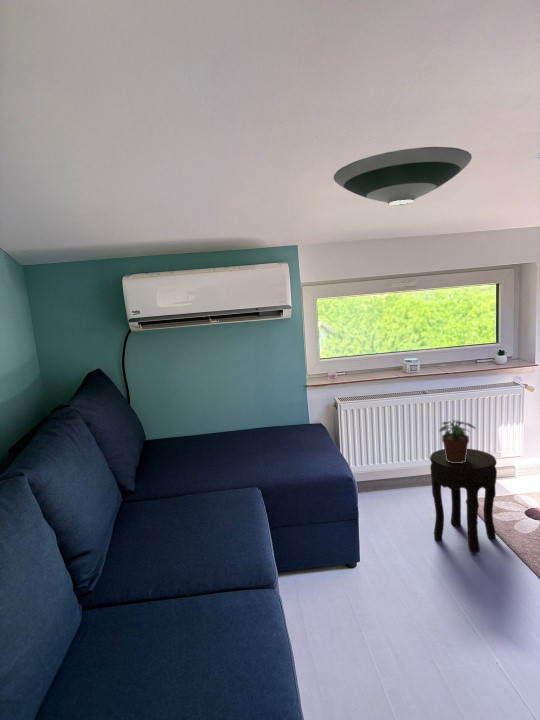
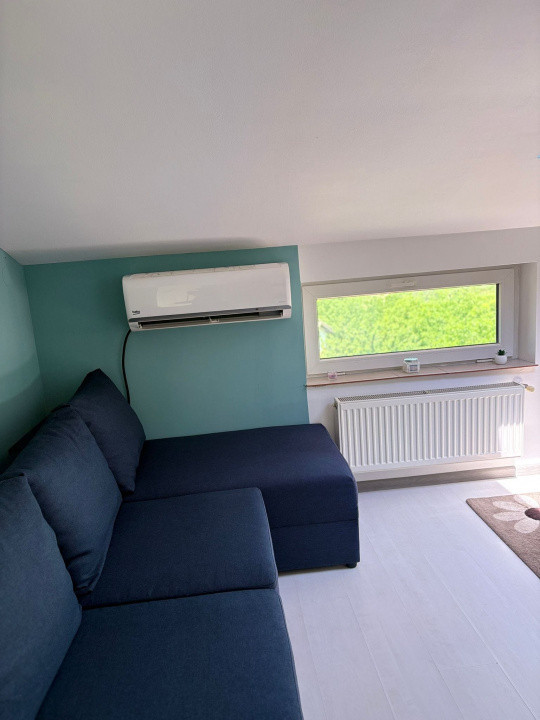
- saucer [333,146,473,206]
- potted plant [438,419,477,463]
- side table [429,448,498,555]
